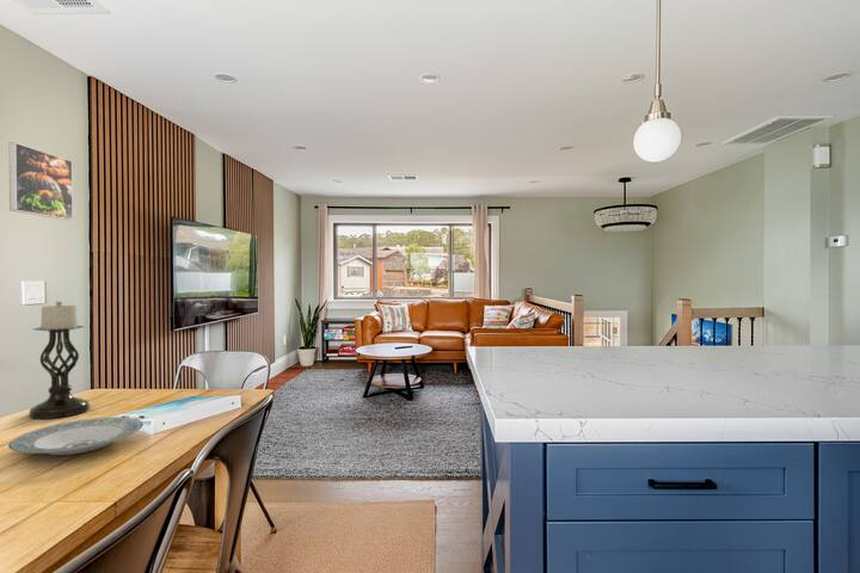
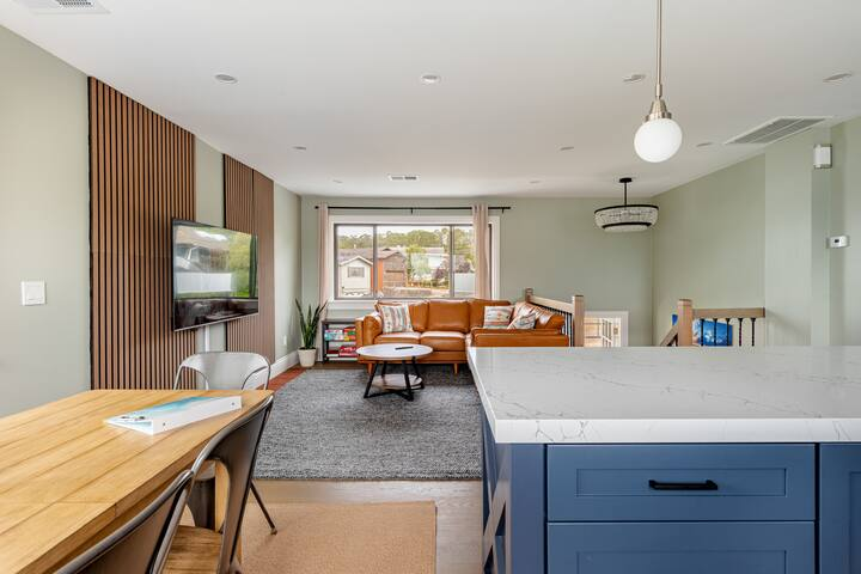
- candle holder [27,301,91,420]
- plate [7,417,145,456]
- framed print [8,141,74,221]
